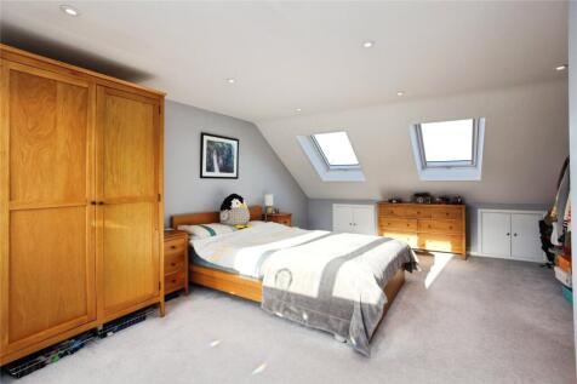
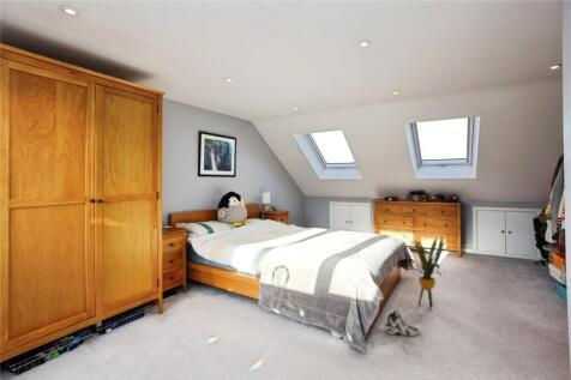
+ house plant [393,230,451,310]
+ sneaker [383,308,422,337]
